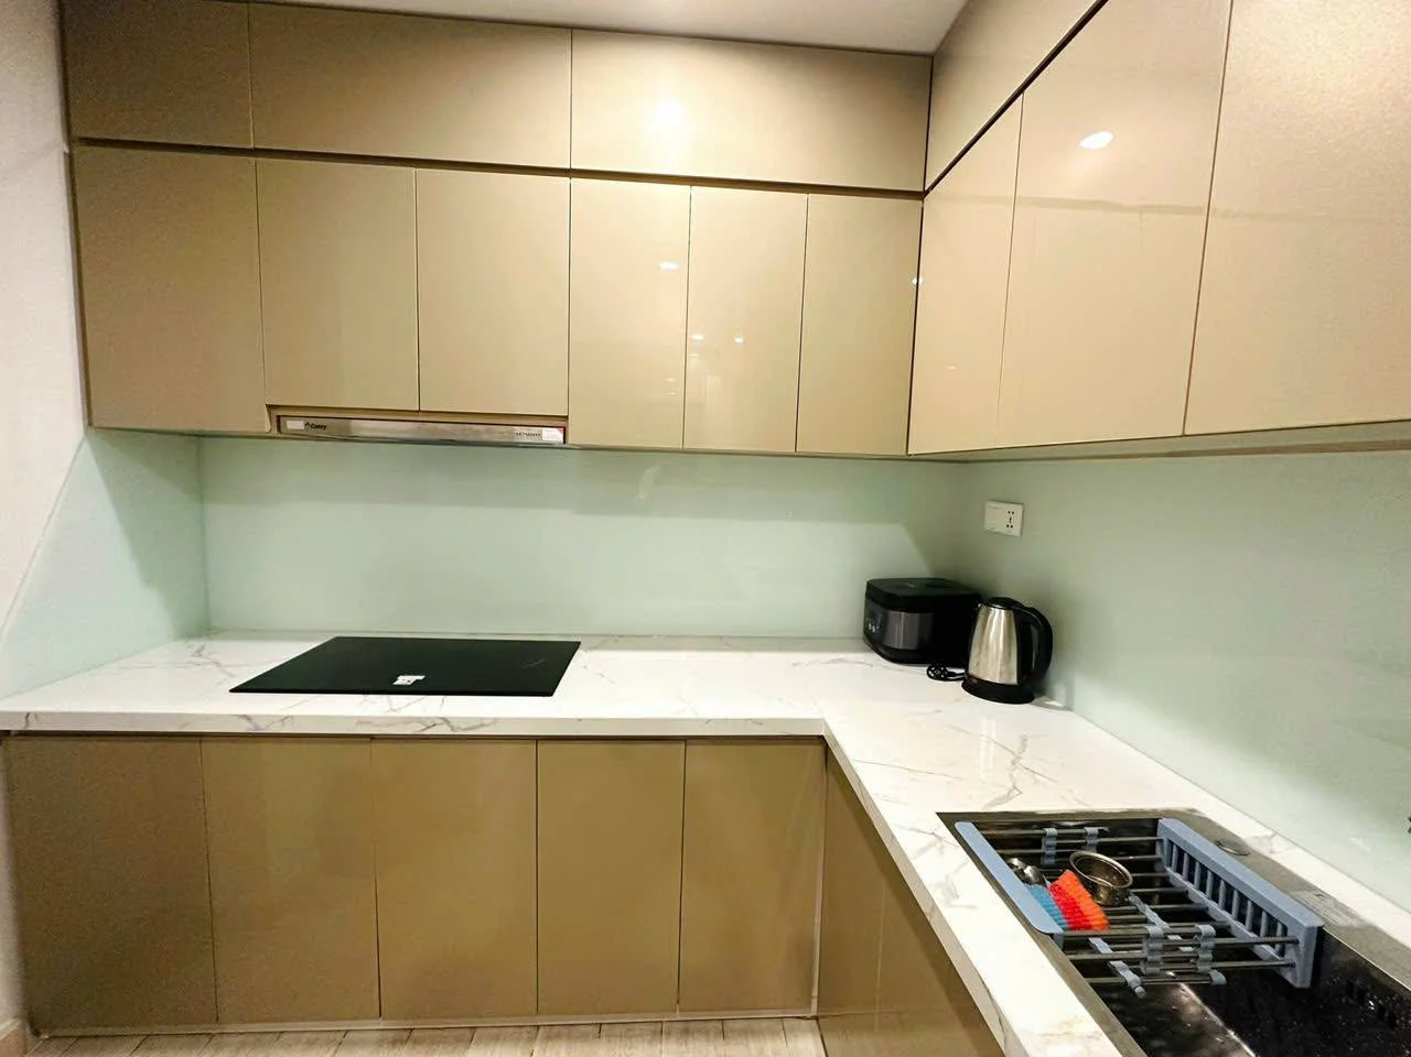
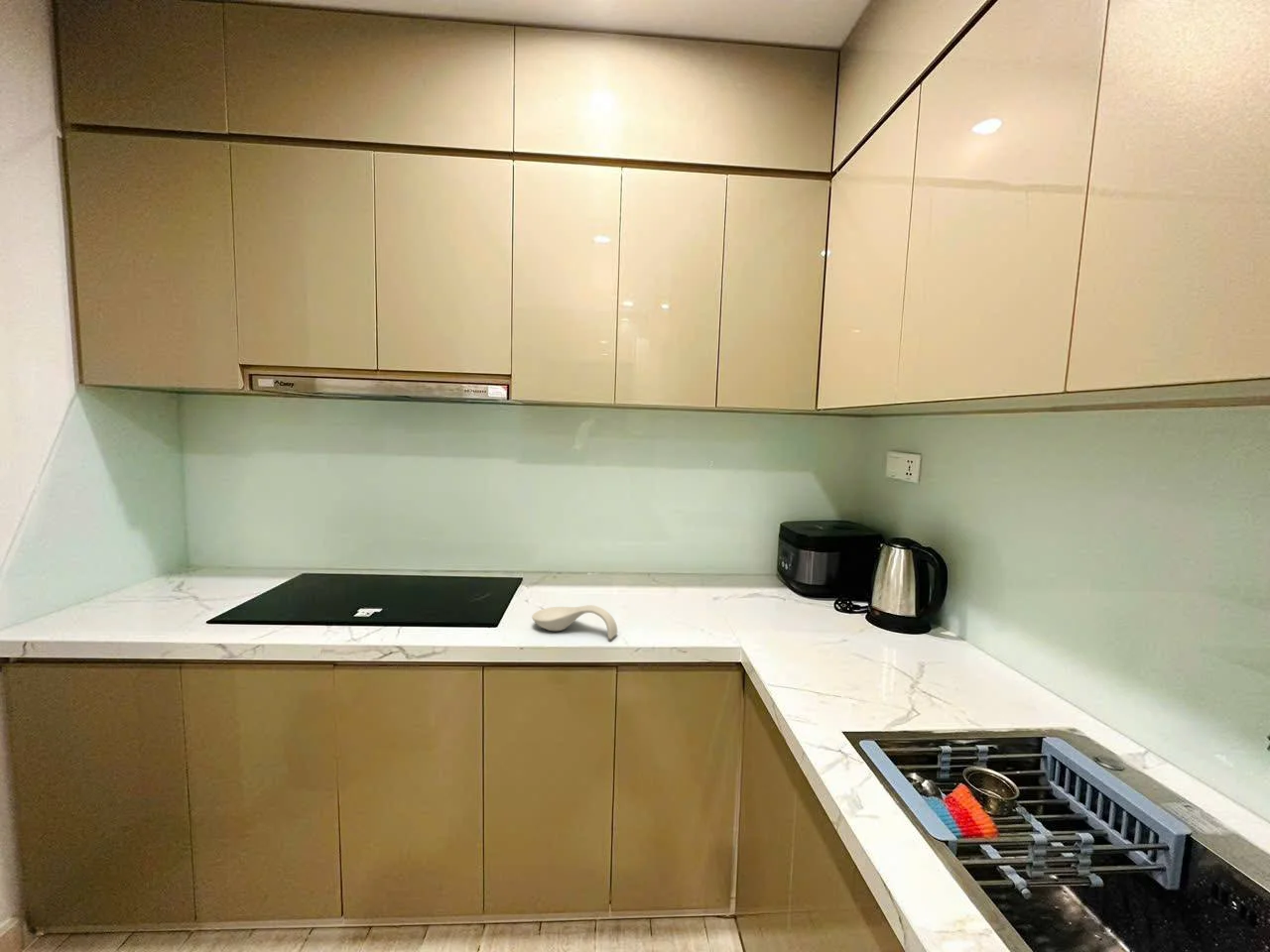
+ spoon rest [531,604,618,641]
